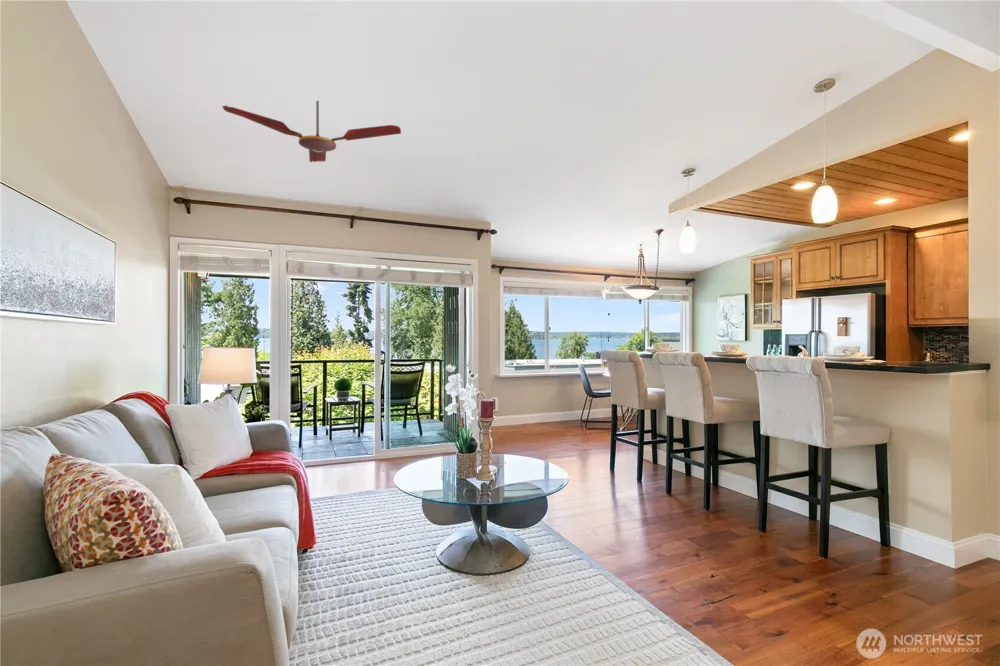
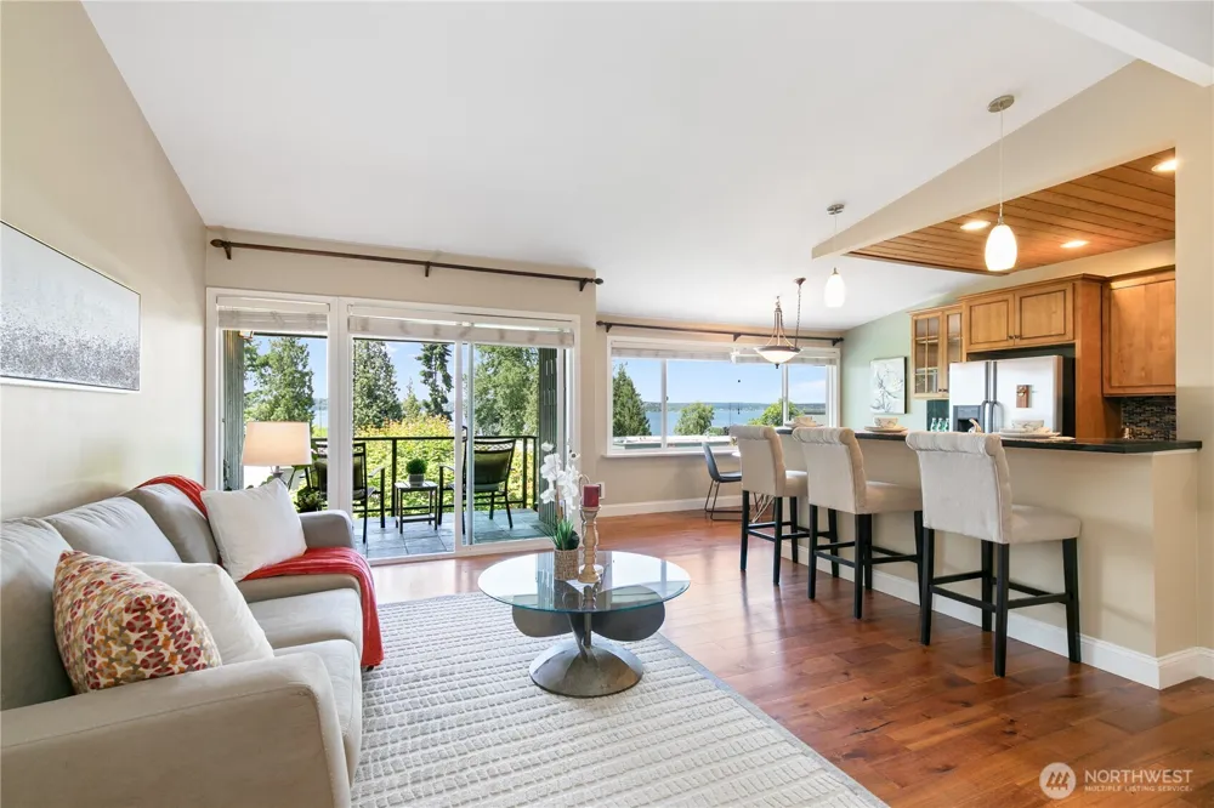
- ceiling fan [221,100,402,163]
